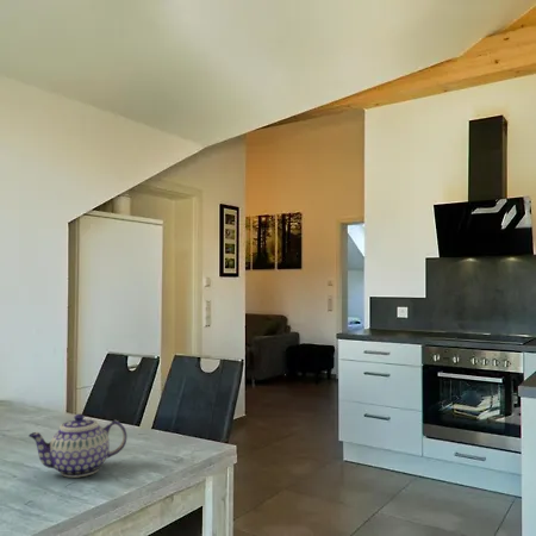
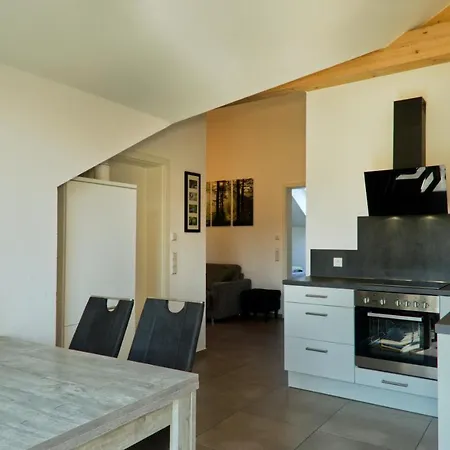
- teapot [27,413,127,479]
